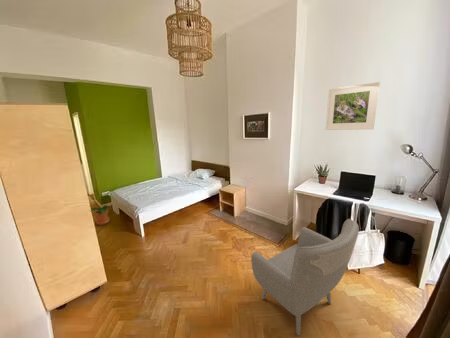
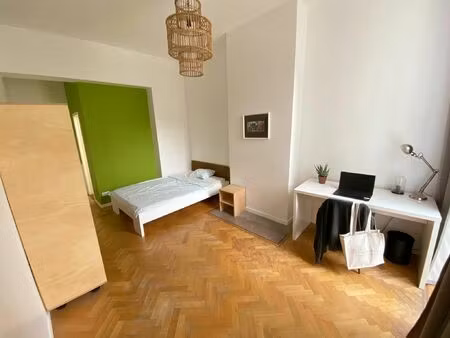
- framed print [324,81,381,131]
- potted plant [90,204,110,226]
- armchair [250,218,360,337]
